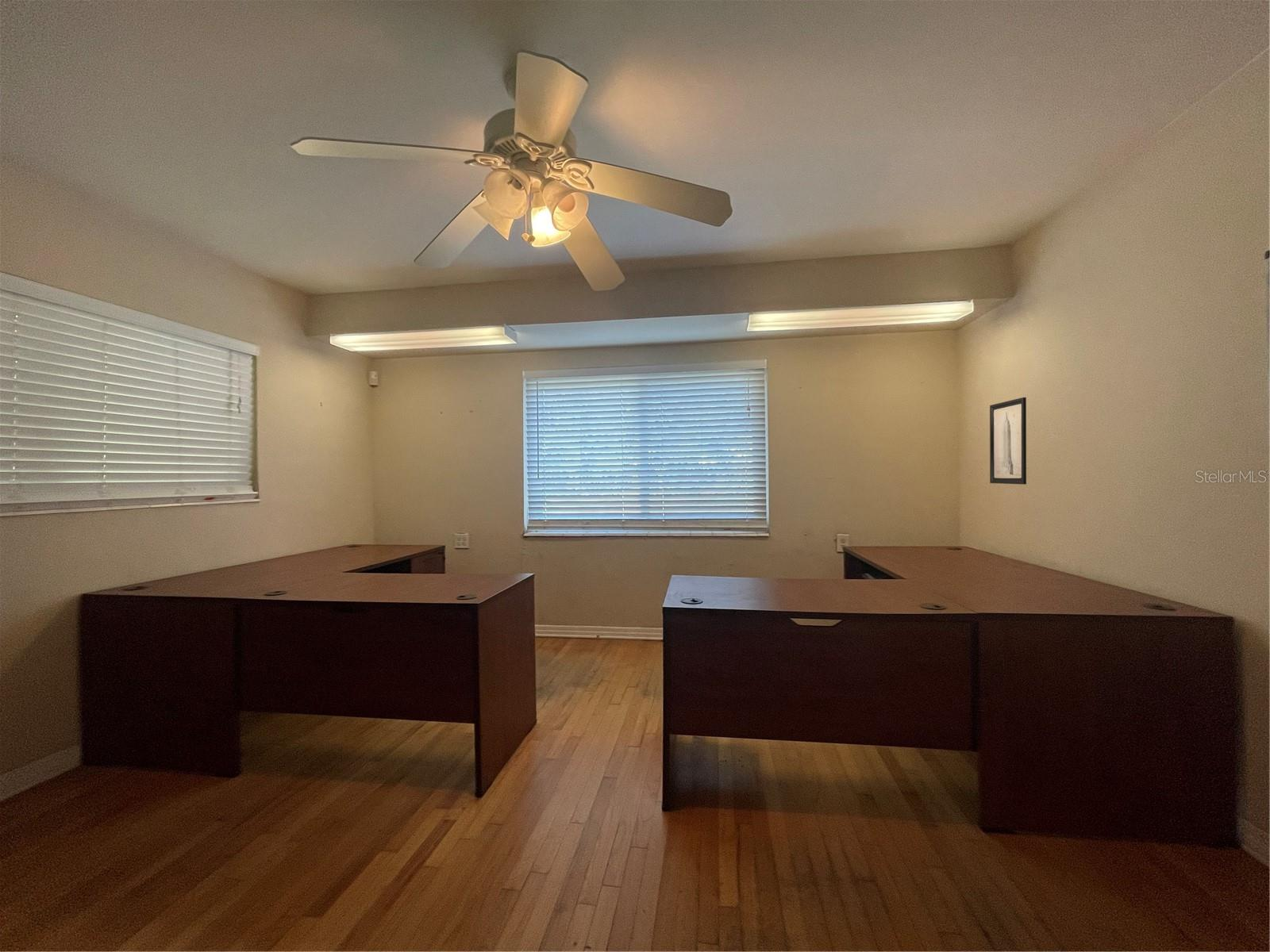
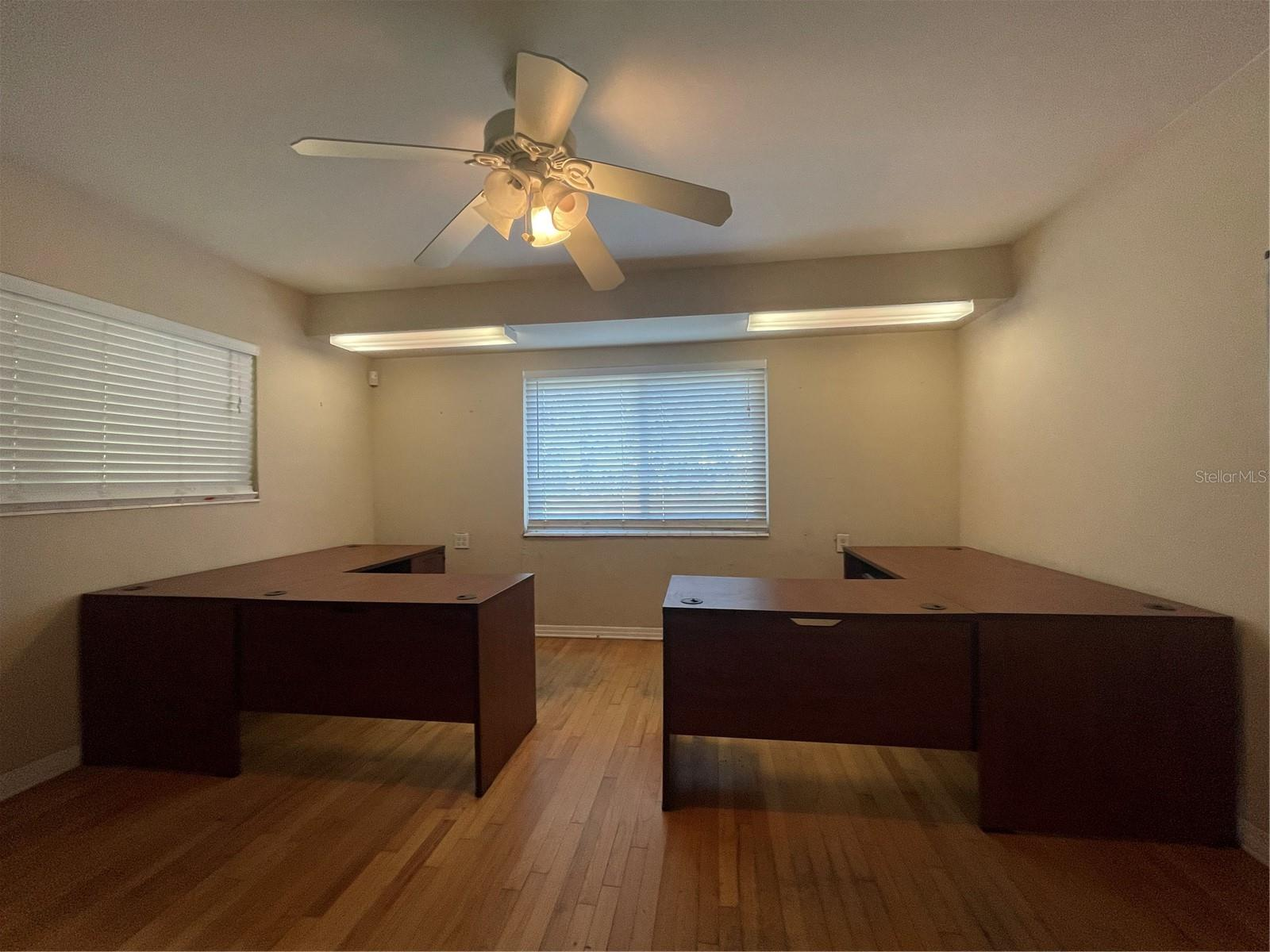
- wall art [989,397,1027,485]
